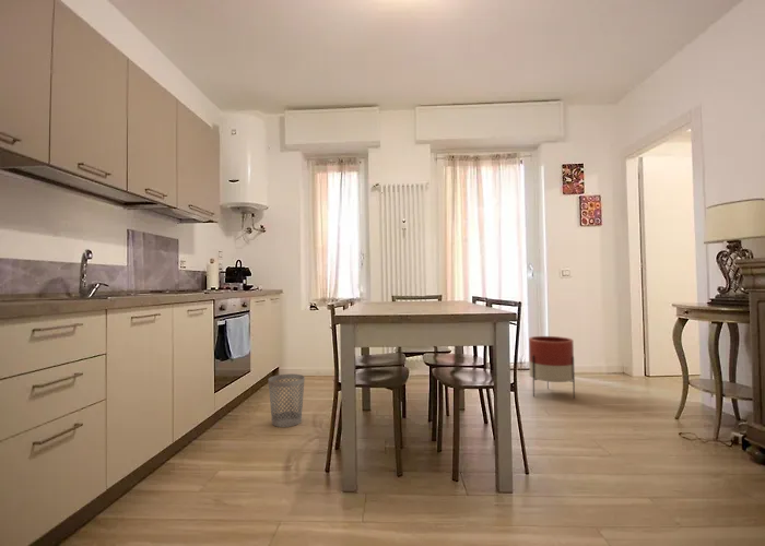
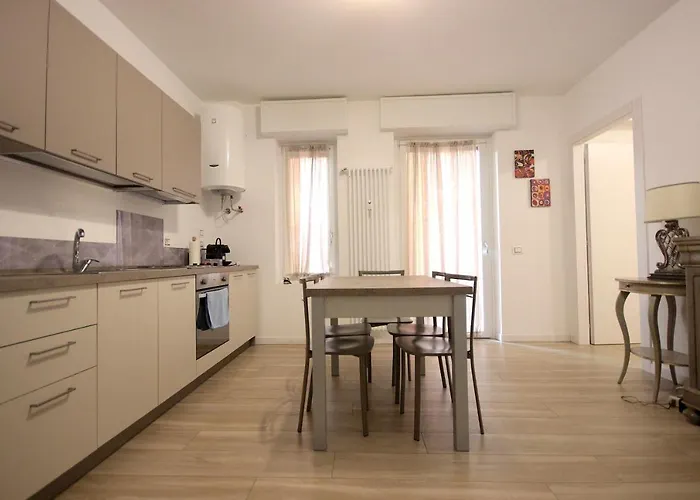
- wastebasket [268,373,306,428]
- planter [528,335,576,400]
